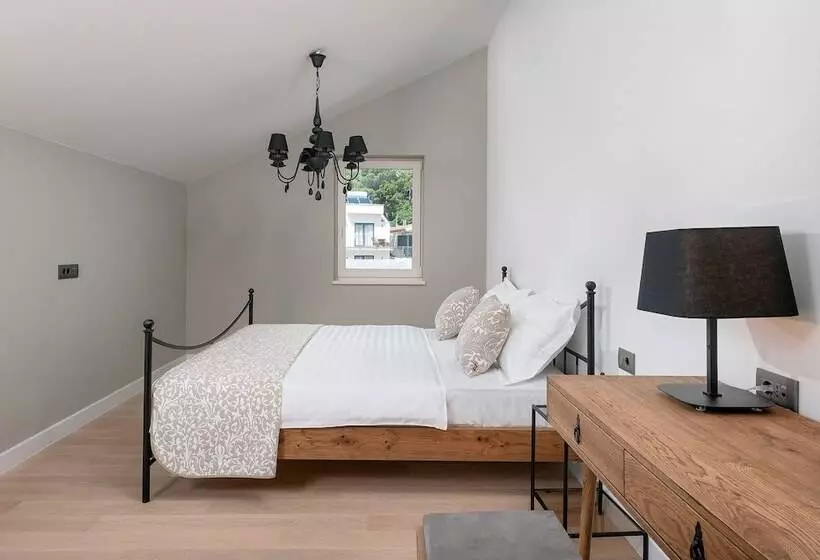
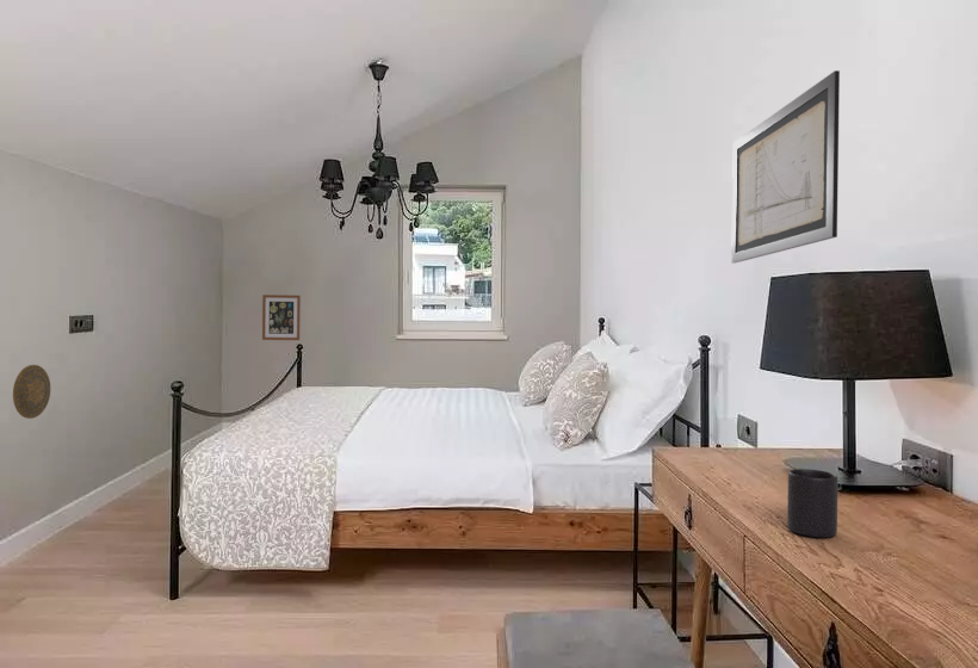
+ wall art [730,69,841,265]
+ decorative plate [12,364,51,420]
+ wall art [261,293,302,341]
+ mug [786,468,838,538]
